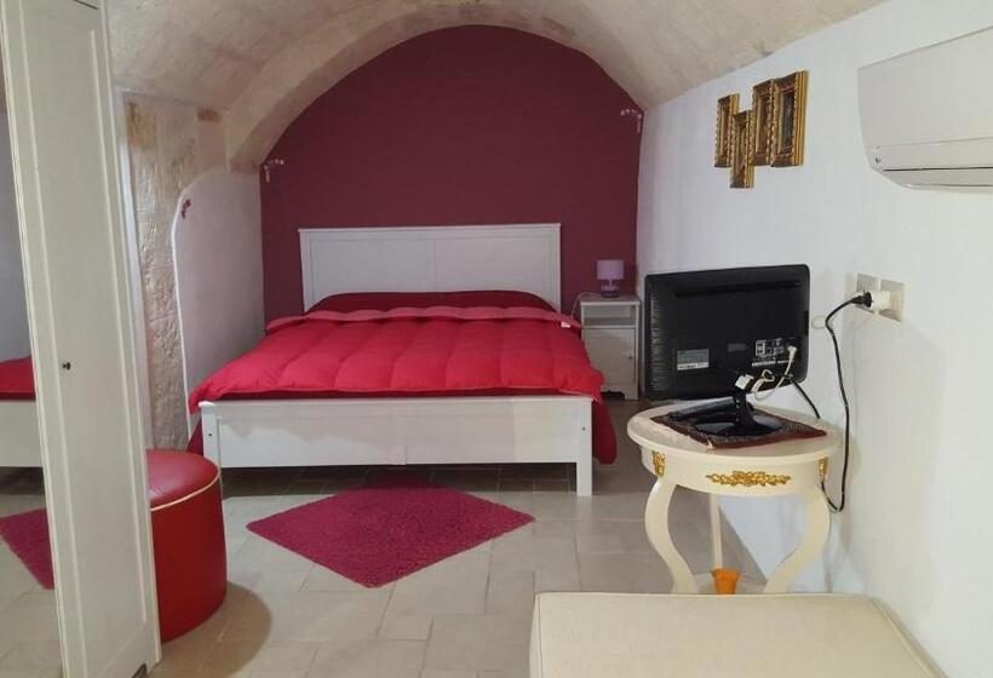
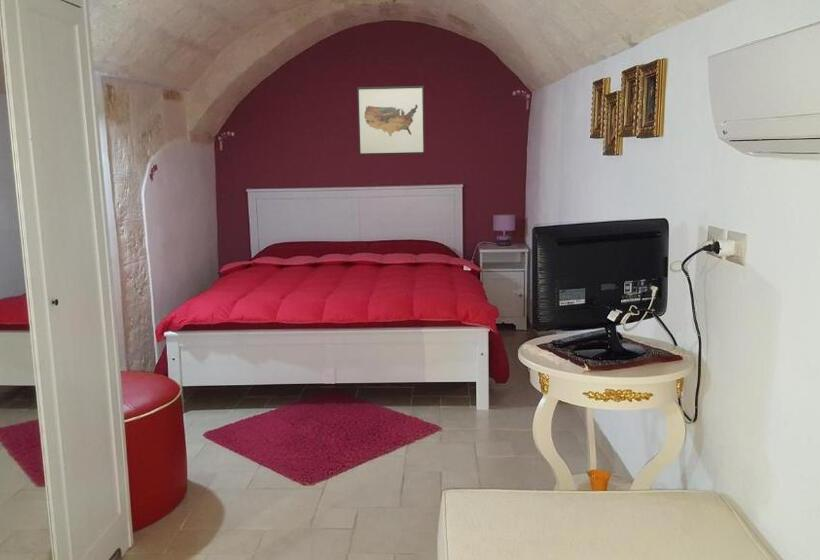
+ wall art [356,85,426,156]
